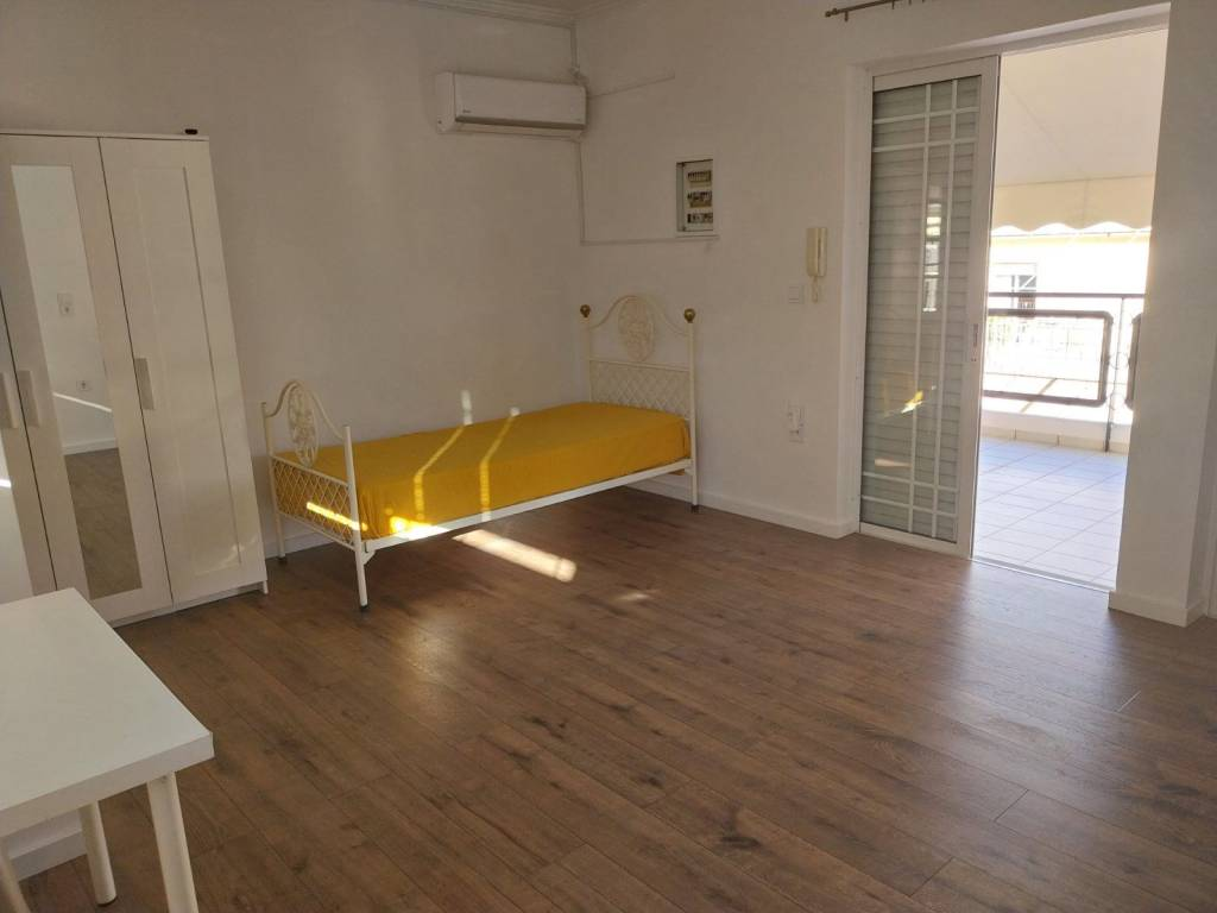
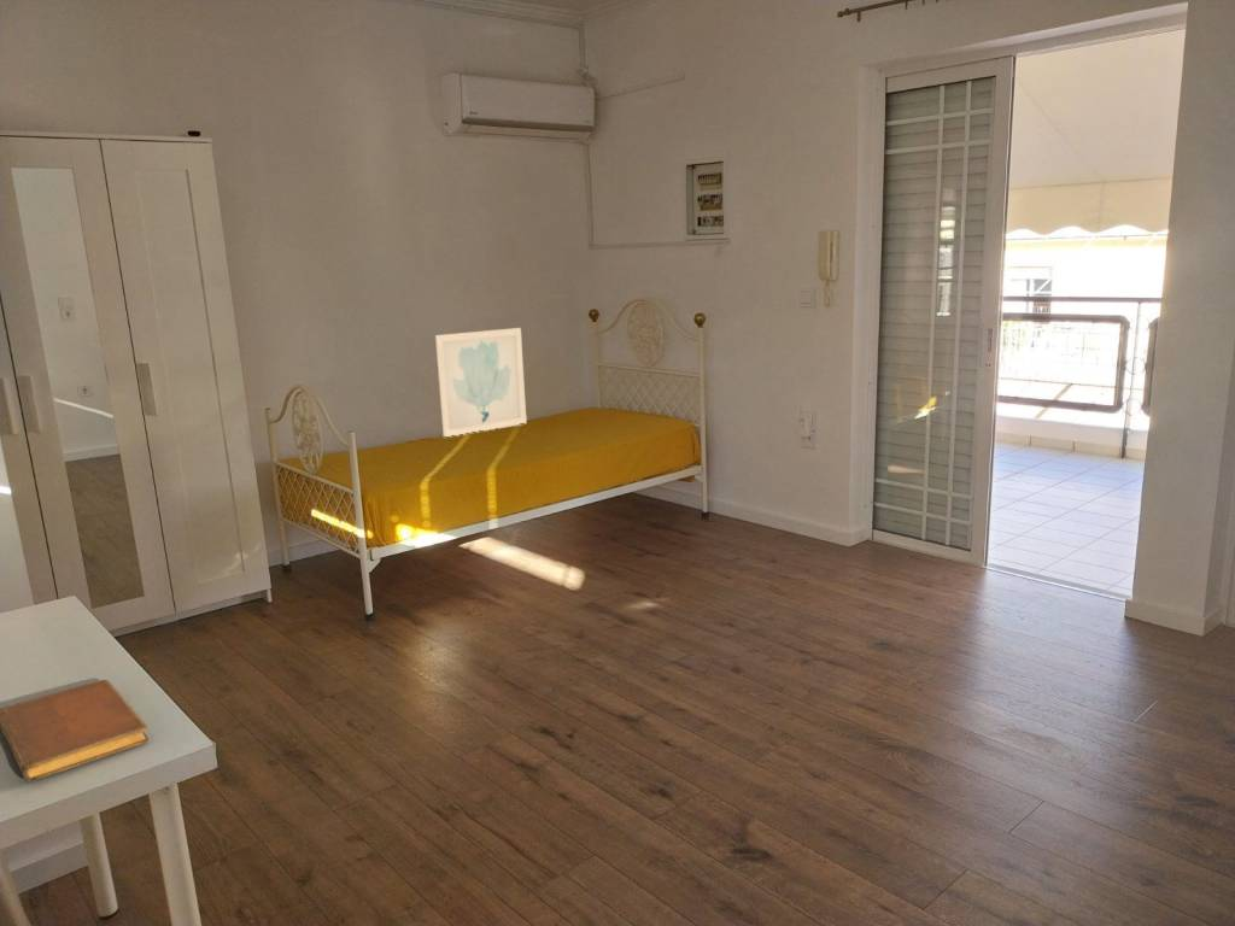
+ wall art [434,327,527,439]
+ notebook [0,679,150,783]
